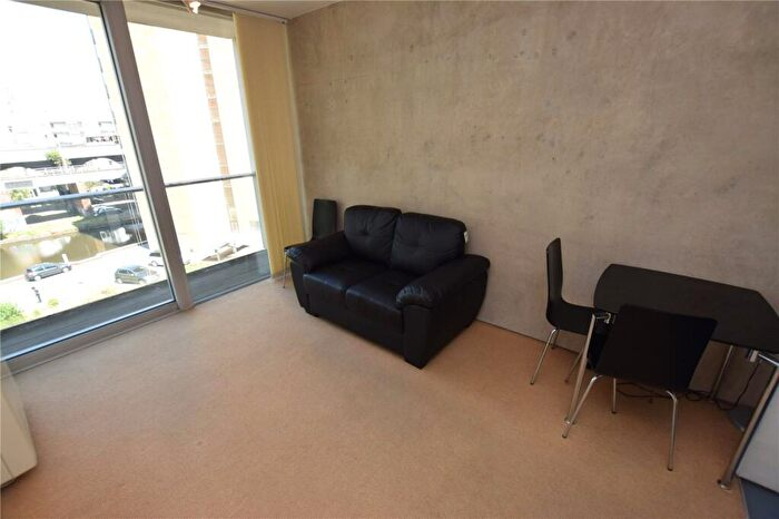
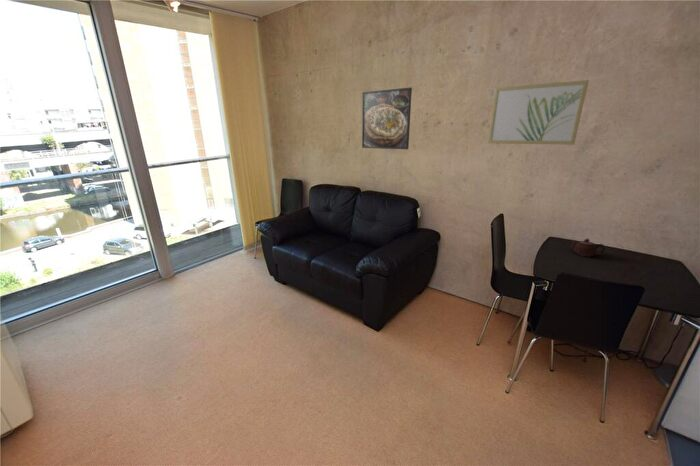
+ wall art [487,79,590,146]
+ teapot [569,238,606,257]
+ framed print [361,86,413,150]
